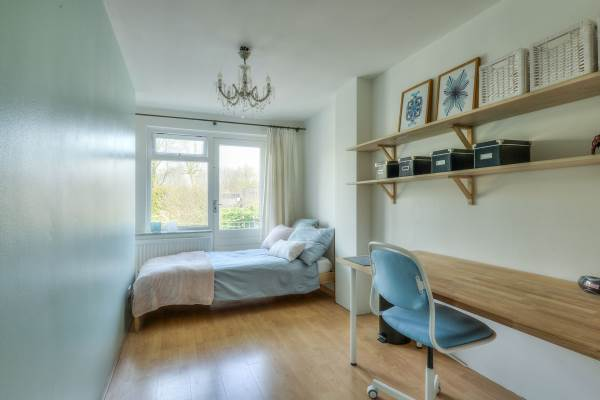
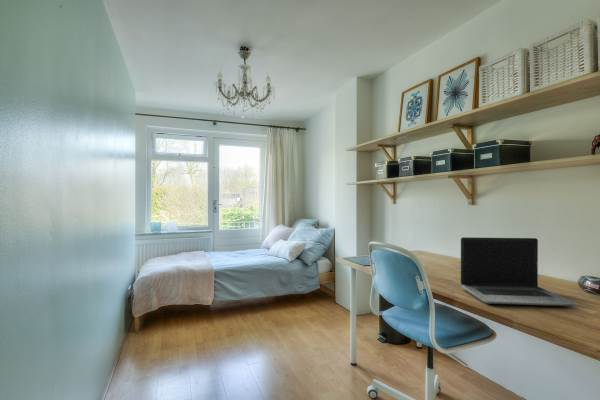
+ laptop computer [460,236,578,307]
